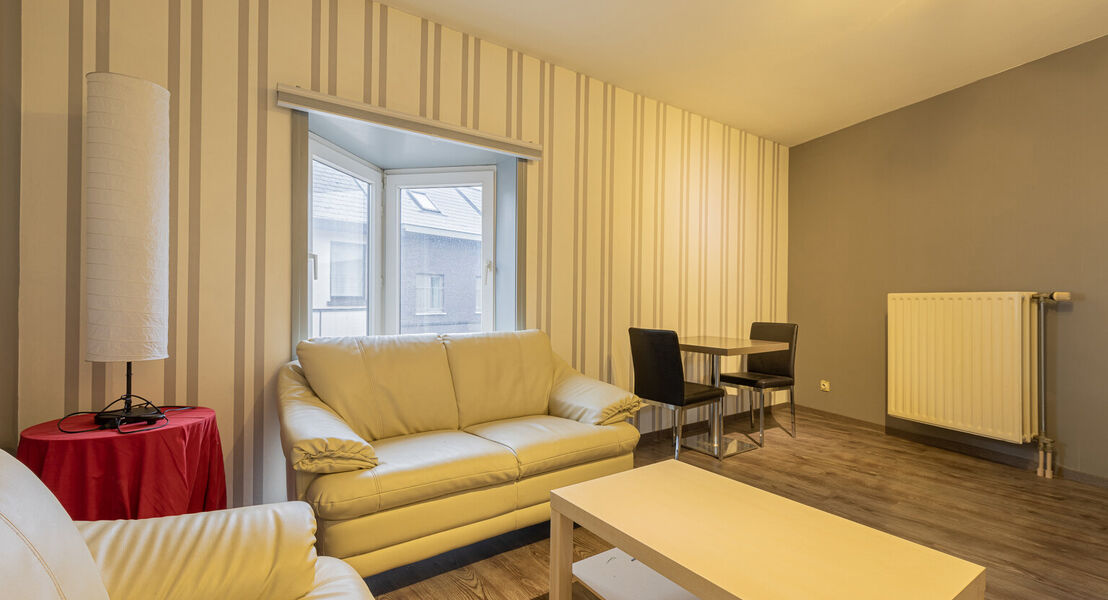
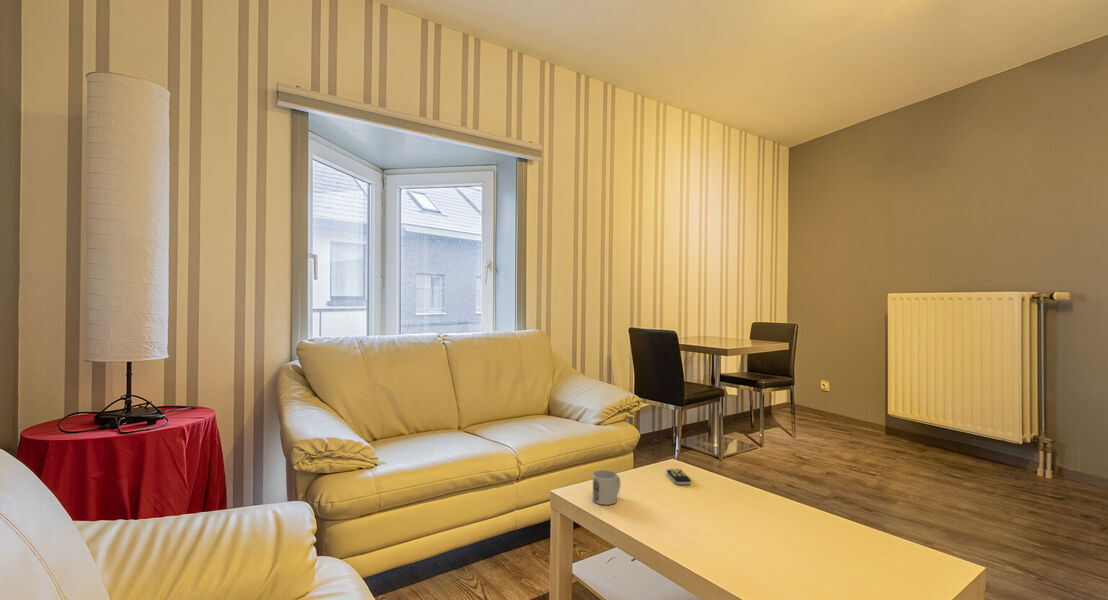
+ remote control [666,468,692,486]
+ mug [592,469,622,506]
